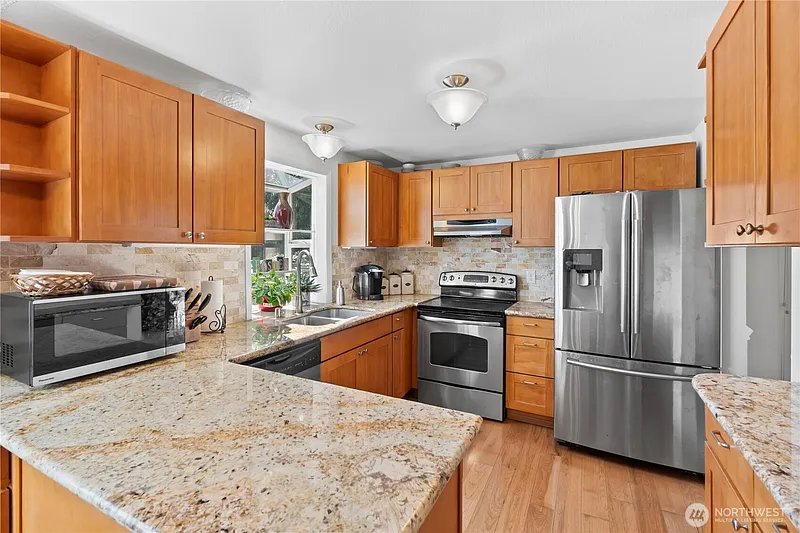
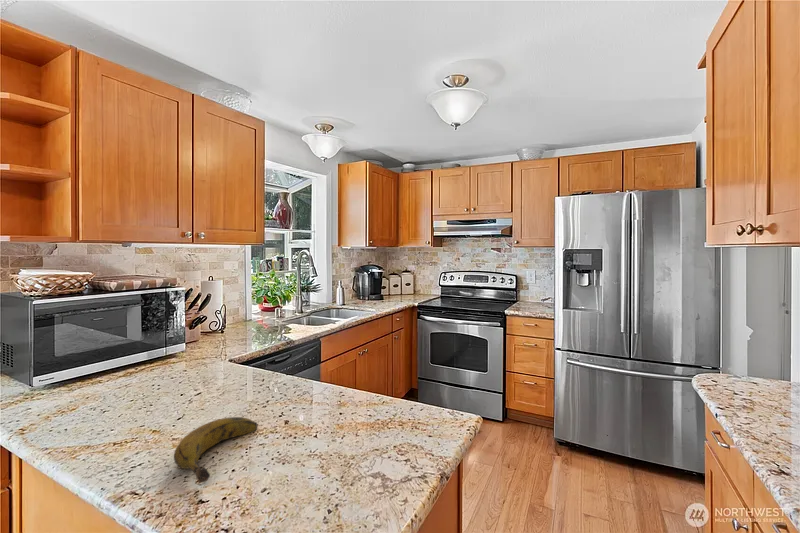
+ banana [173,416,258,484]
